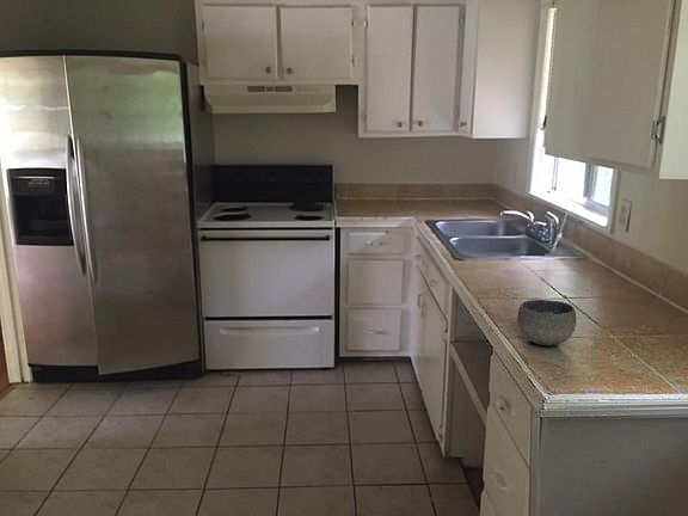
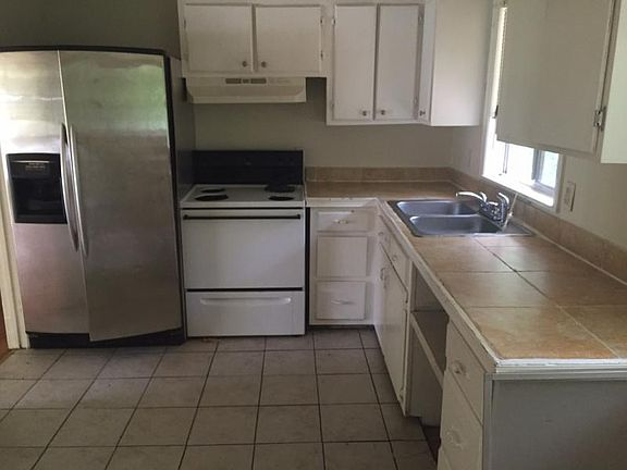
- bowl [516,299,577,346]
